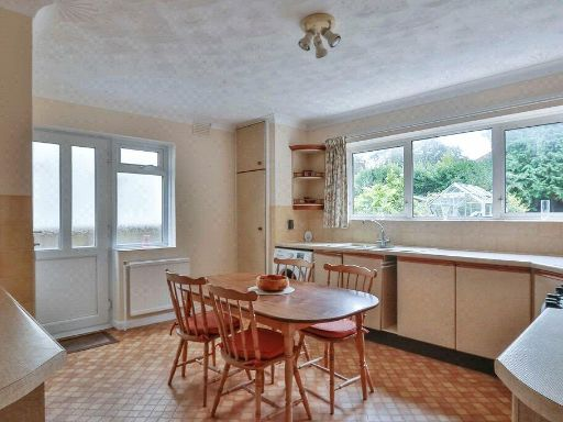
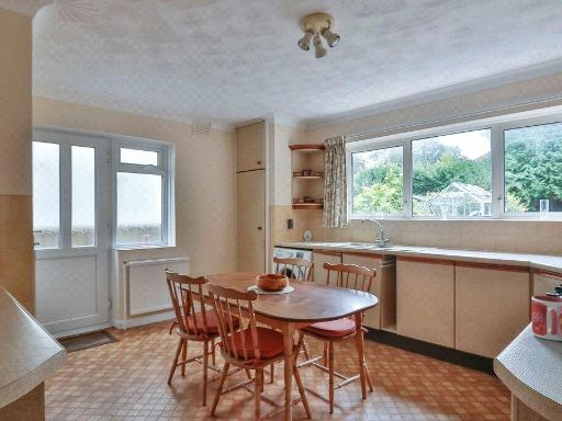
+ mug [531,295,562,342]
